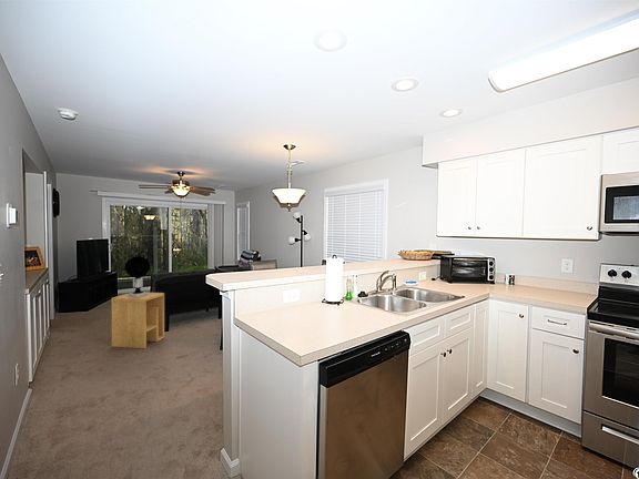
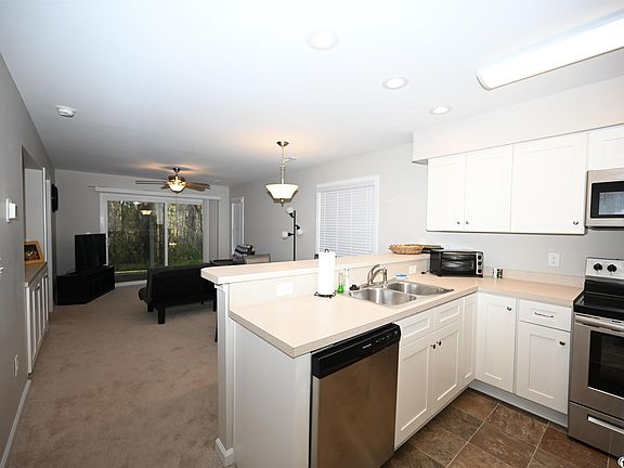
- table lamp [124,255,151,297]
- side table [111,292,165,349]
